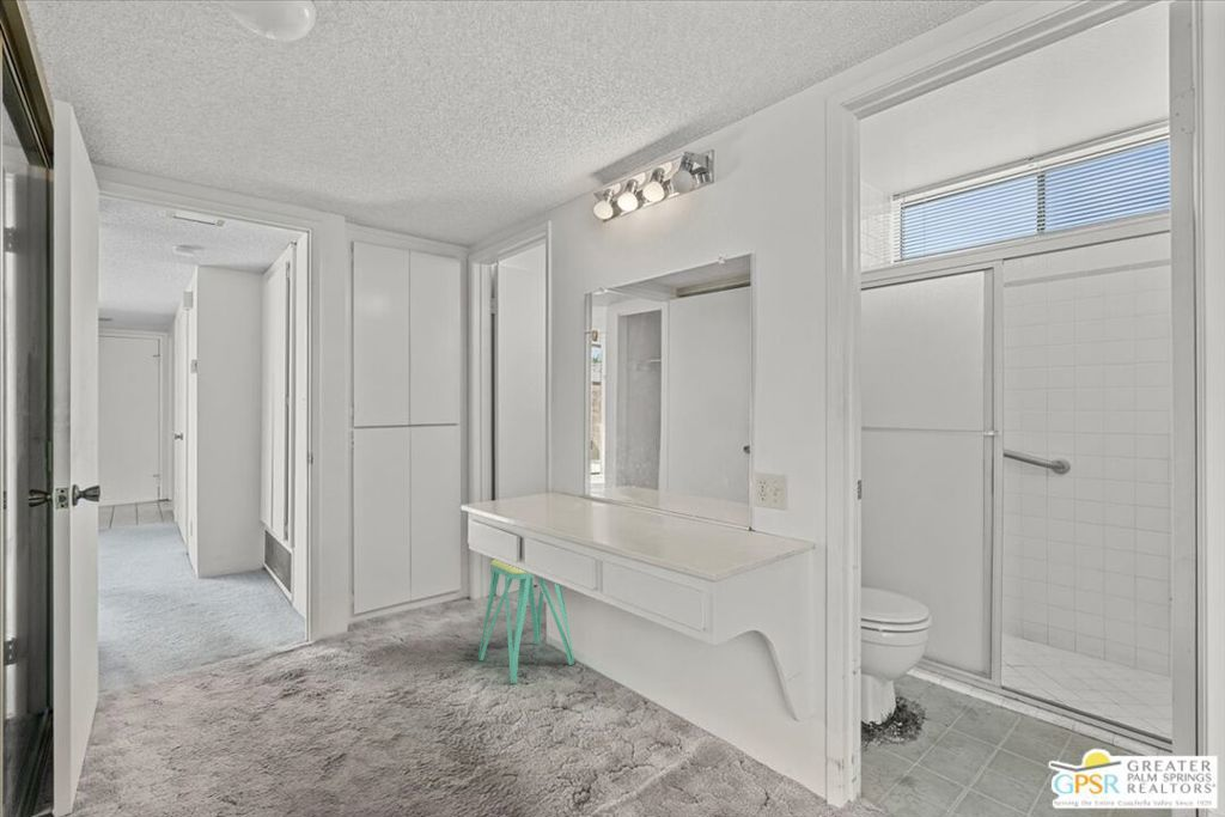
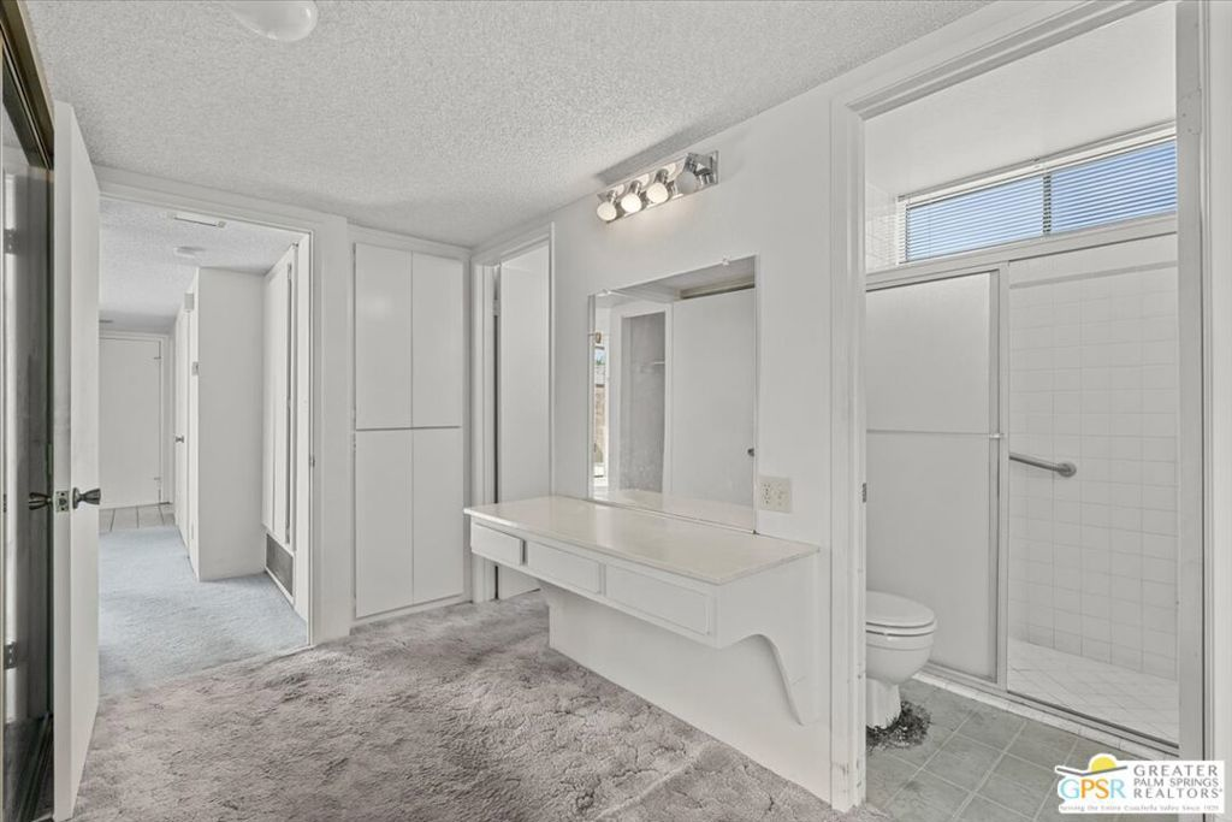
- stool [479,559,575,684]
